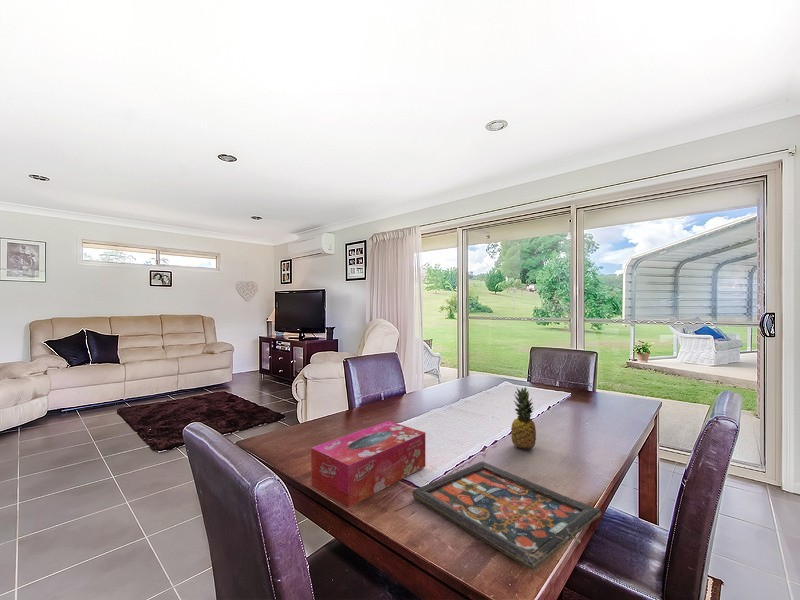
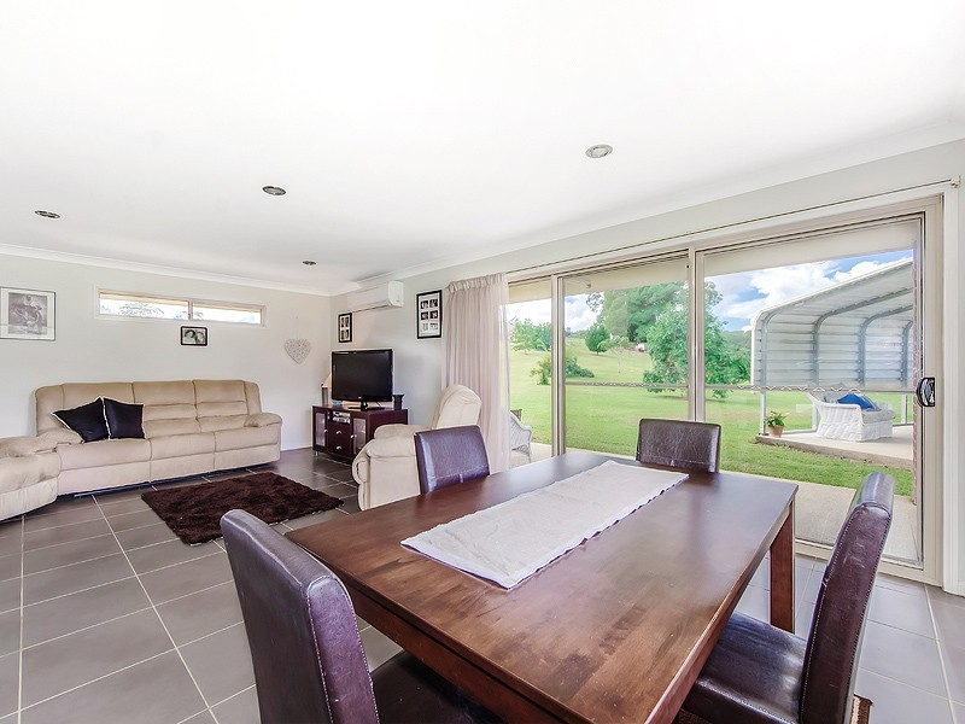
- tissue box [310,420,426,509]
- board game [411,461,602,572]
- fruit [510,386,537,450]
